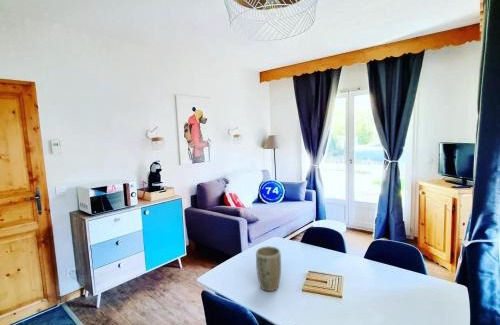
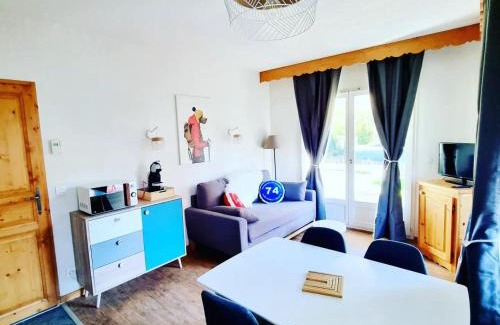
- plant pot [255,245,282,292]
